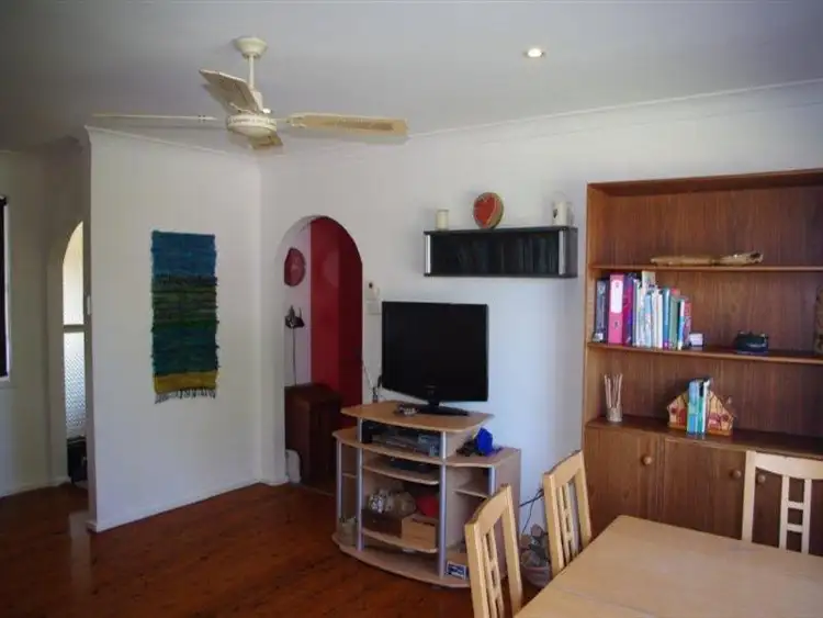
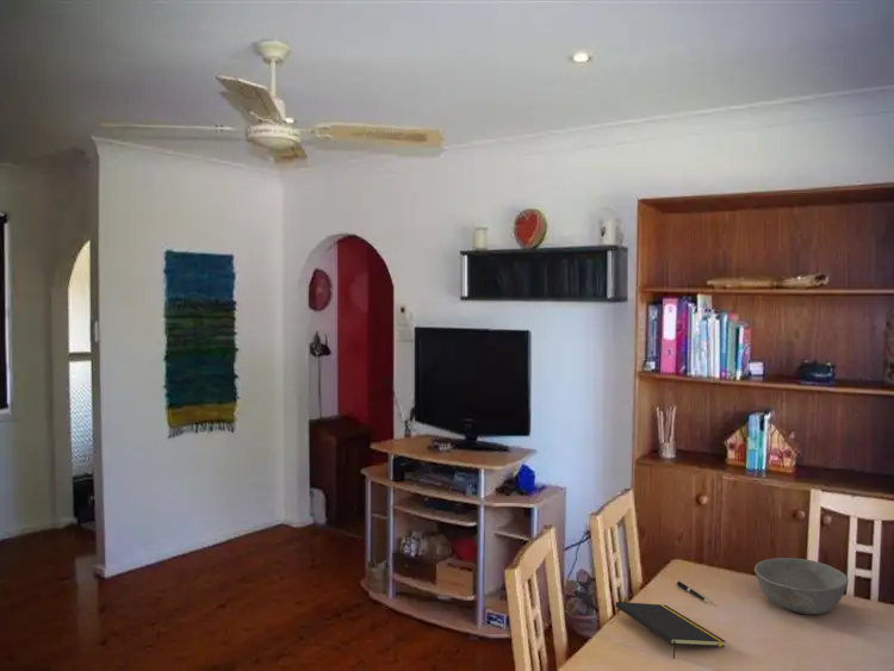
+ bowl [753,557,849,615]
+ notepad [614,601,727,659]
+ pen [675,579,710,604]
